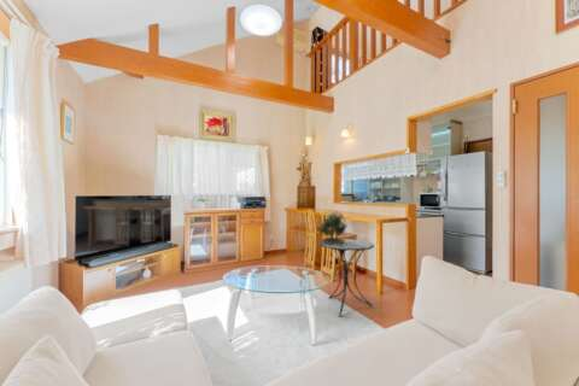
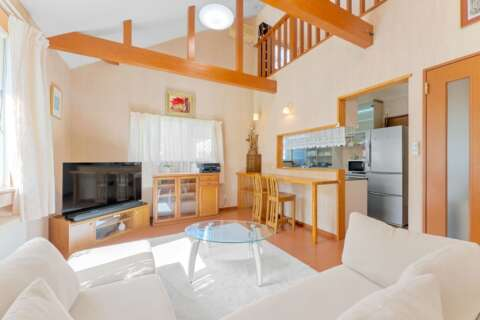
- potted plant [317,211,349,246]
- side table [318,238,375,318]
